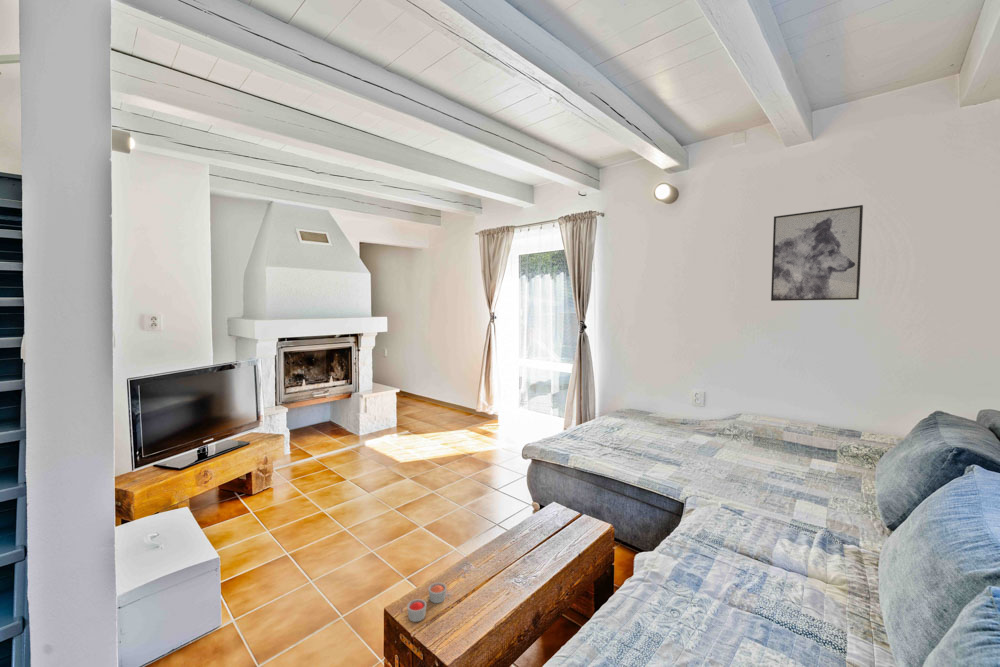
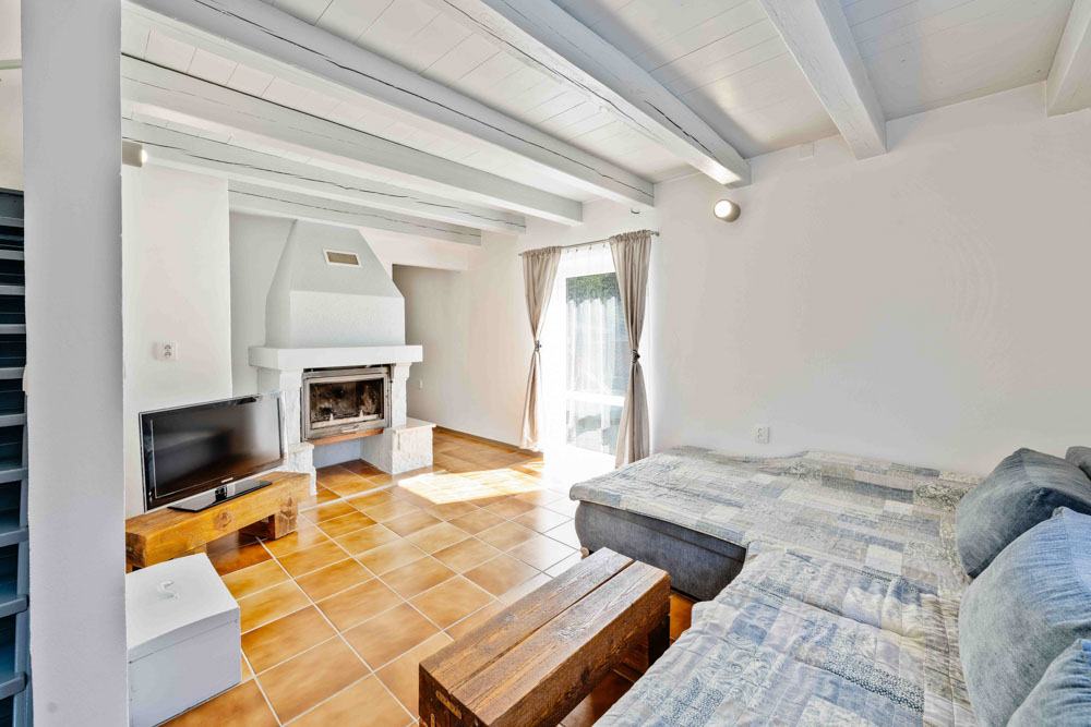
- candle [406,582,448,623]
- wall art [770,204,864,302]
